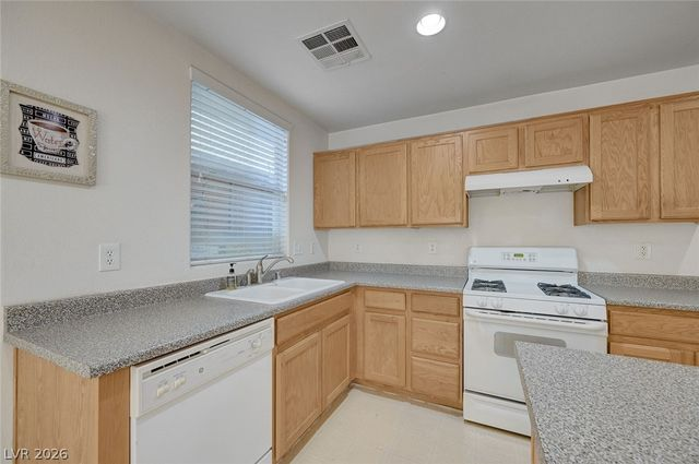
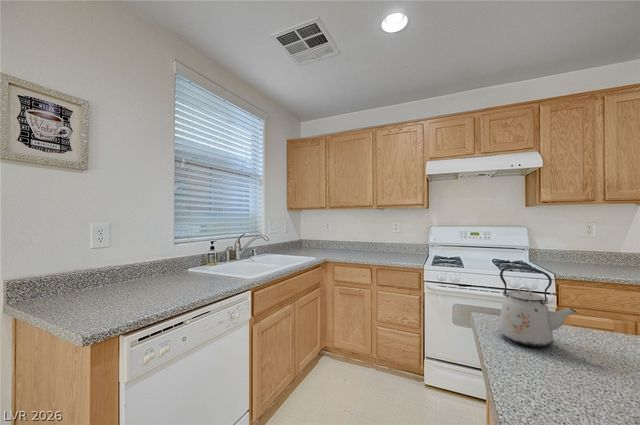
+ kettle [498,266,578,348]
